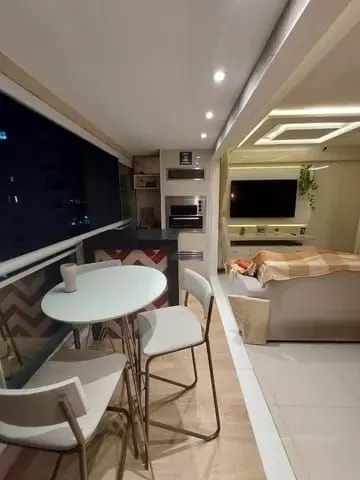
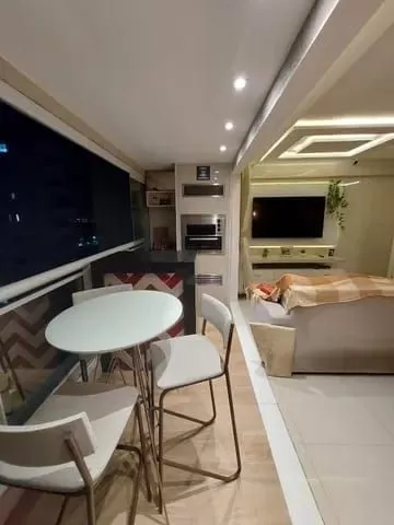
- drinking glass [59,262,78,293]
